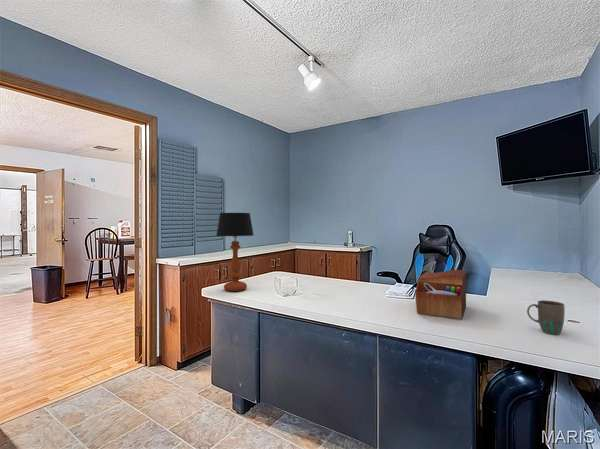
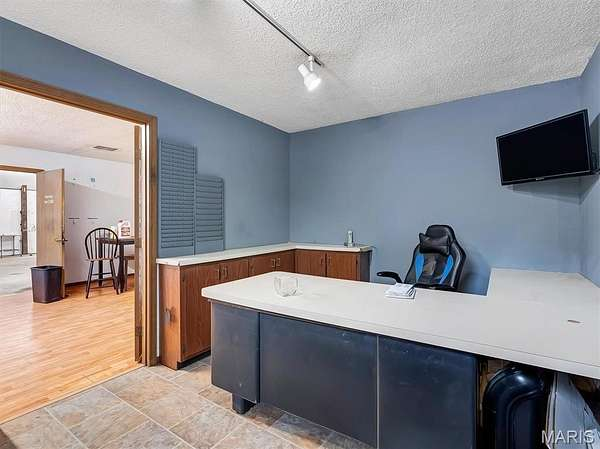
- mug [526,299,566,335]
- table lamp [215,212,254,292]
- sewing box [414,269,467,320]
